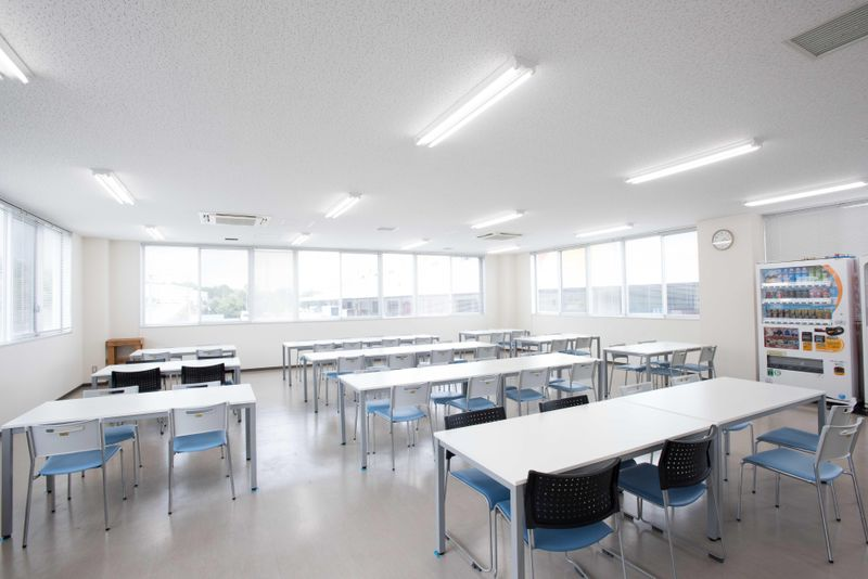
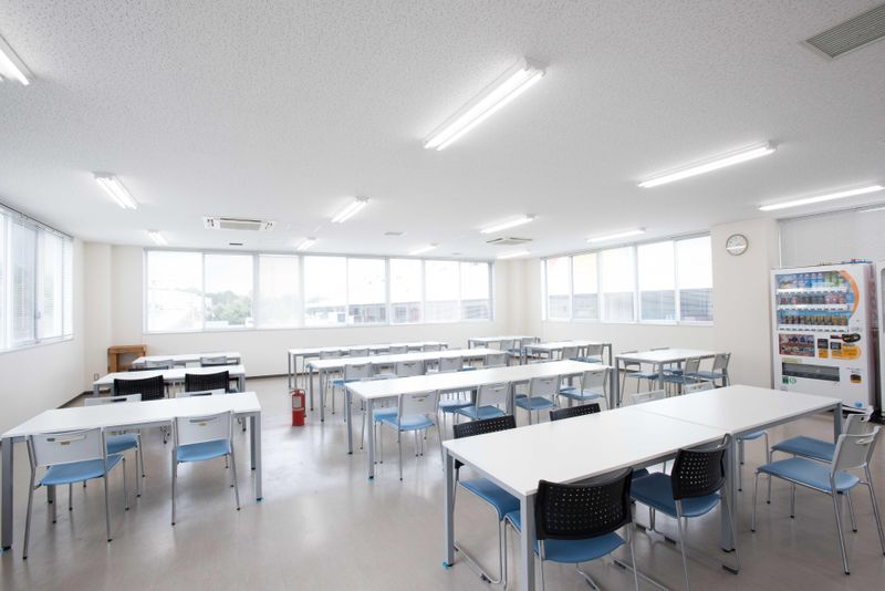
+ fire extinguisher [288,386,308,427]
